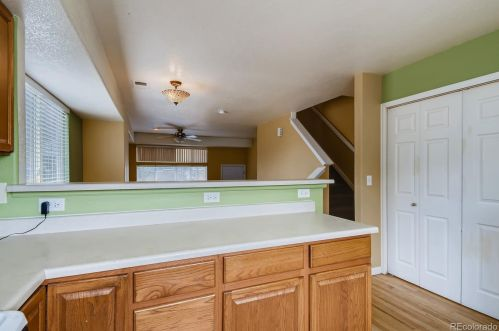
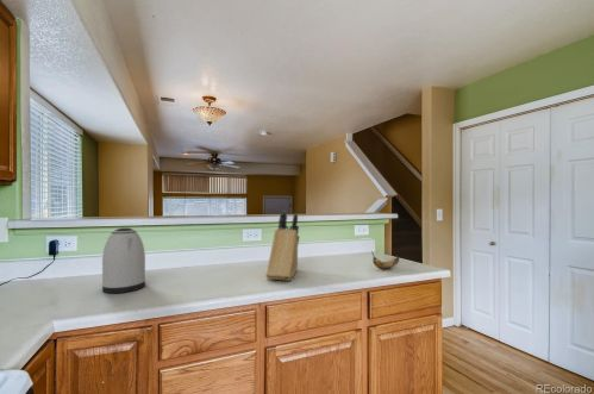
+ kettle [101,227,146,294]
+ banana [370,250,400,271]
+ knife block [265,209,300,282]
